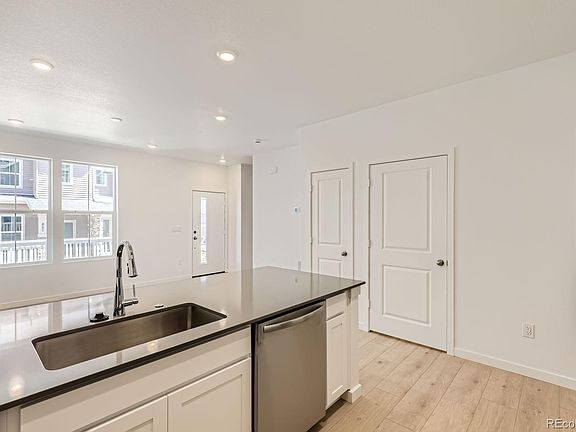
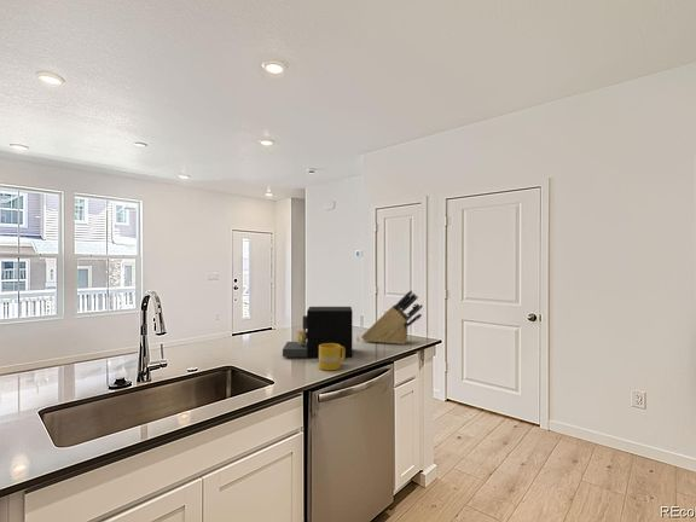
+ knife block [360,289,424,346]
+ coffee maker [282,306,354,359]
+ mug [318,343,346,371]
